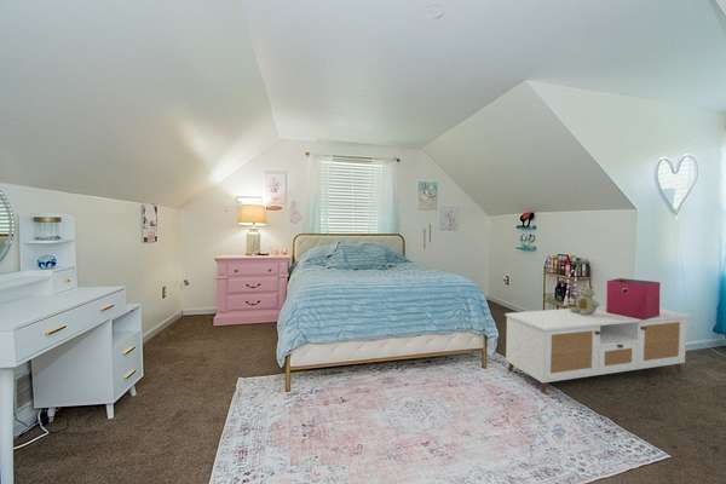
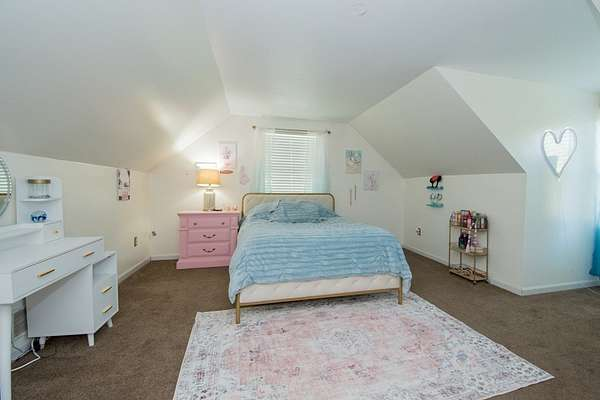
- storage bench [503,305,692,394]
- stuffed bear [570,283,600,316]
- storage bin [605,277,662,319]
